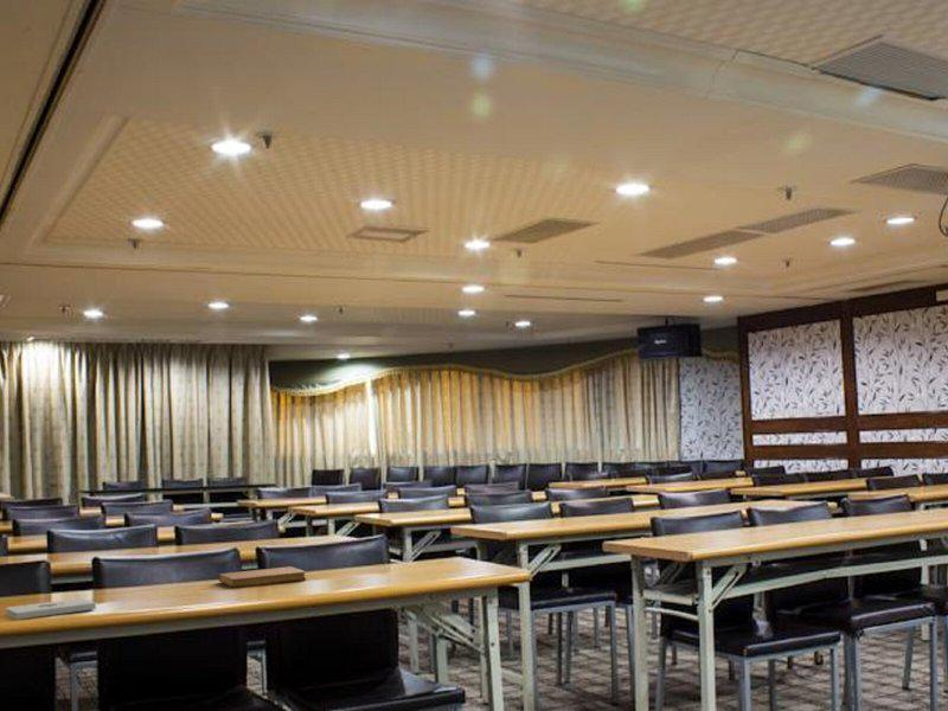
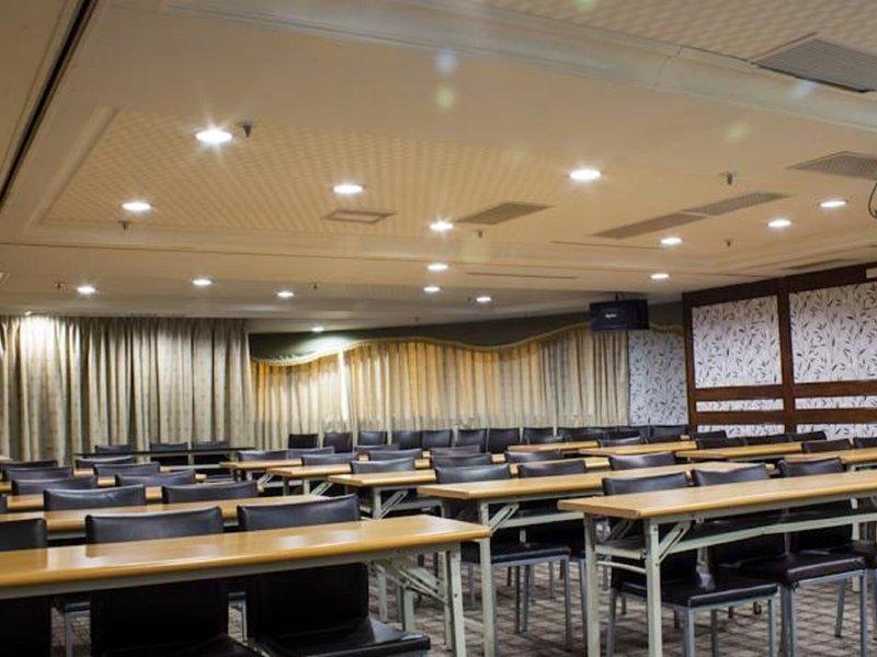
- notepad [5,597,97,621]
- notebook [218,565,307,589]
